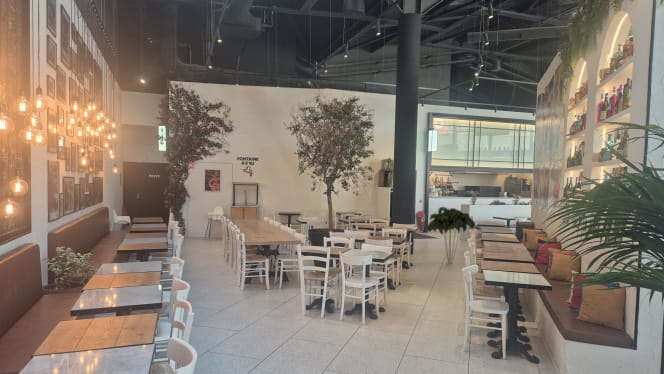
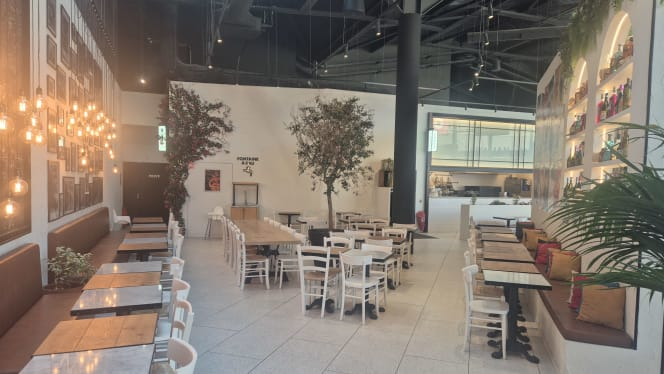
- indoor plant [426,205,476,265]
